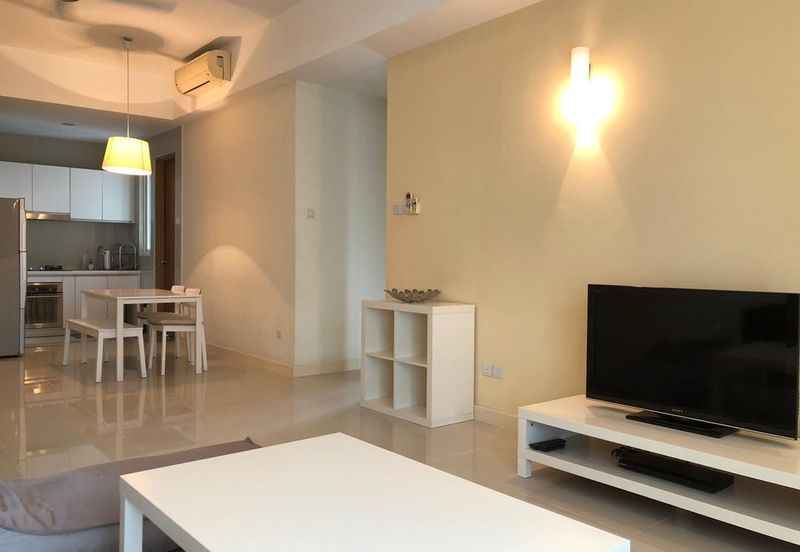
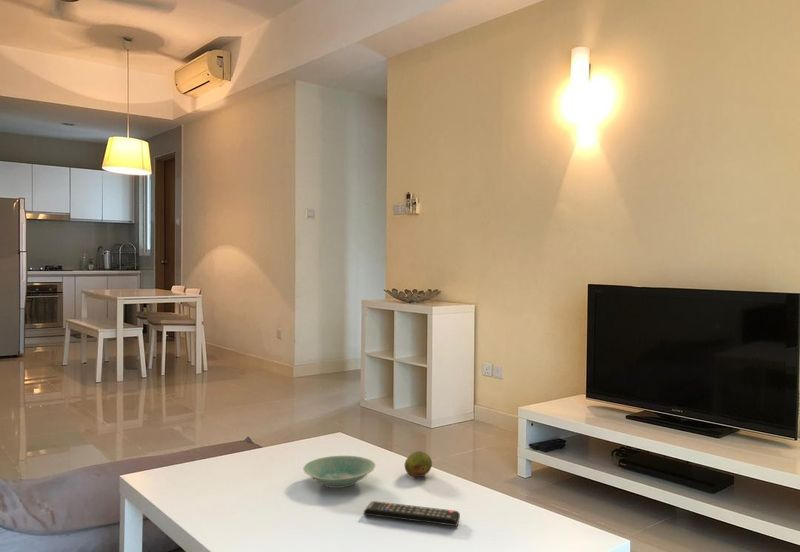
+ fruit [404,450,433,478]
+ bowl [302,455,377,489]
+ remote control [363,500,461,527]
